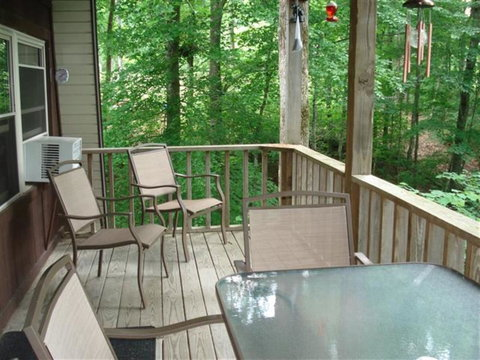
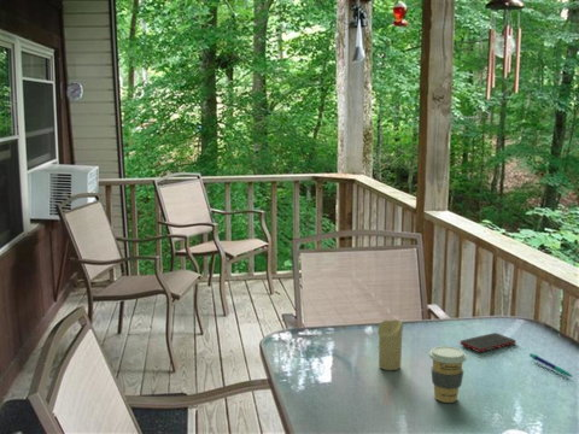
+ candle [376,318,404,371]
+ coffee cup [428,345,468,404]
+ pen [528,352,574,379]
+ cell phone [460,332,517,353]
